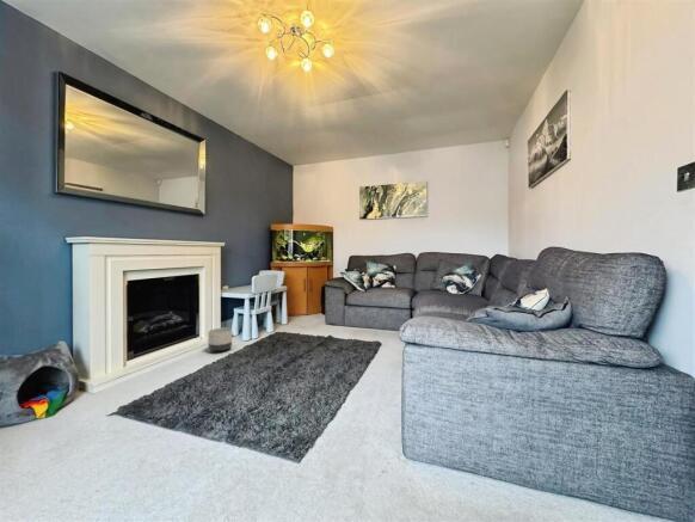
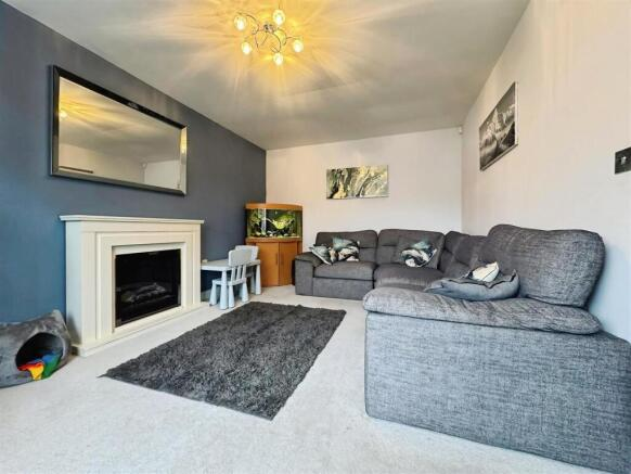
- planter [207,327,233,352]
